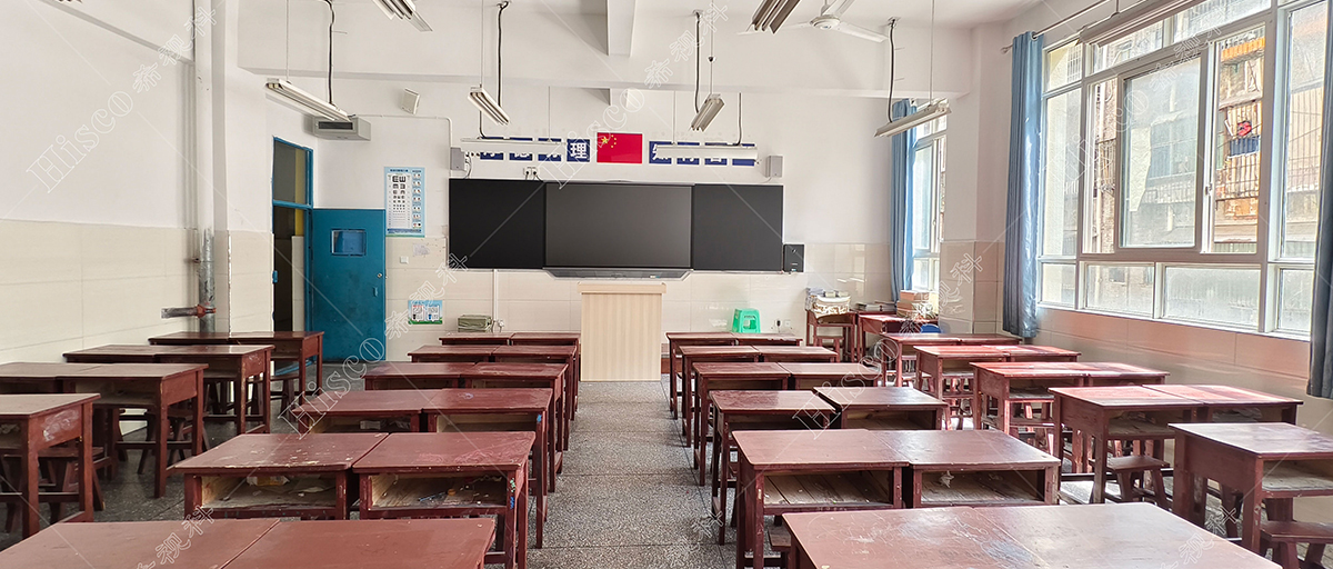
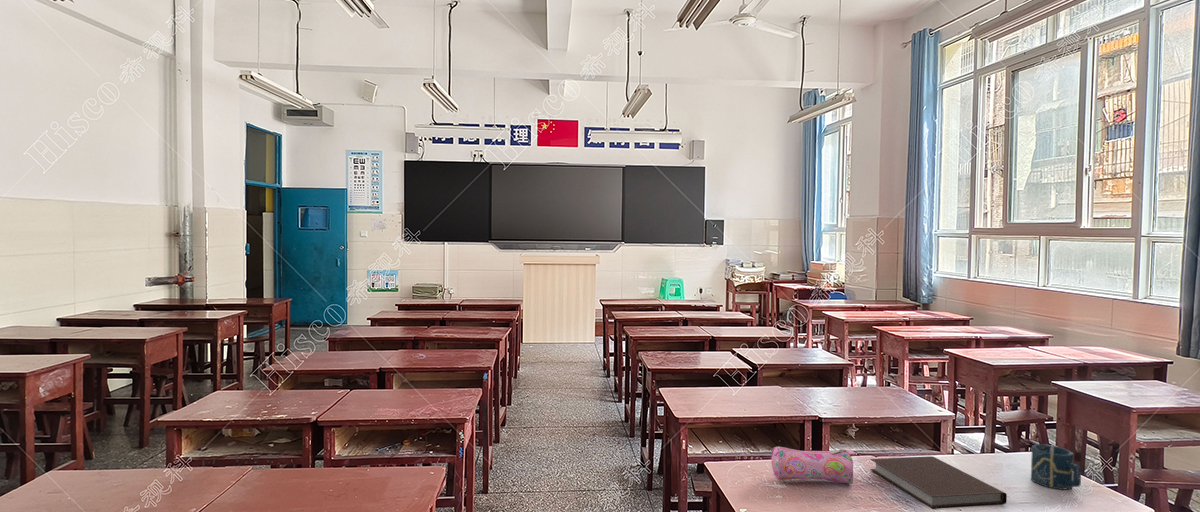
+ pencil case [771,446,856,485]
+ cup [1030,443,1082,490]
+ notebook [869,455,1008,510]
